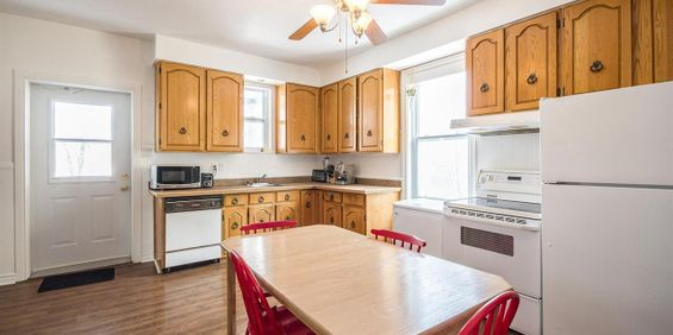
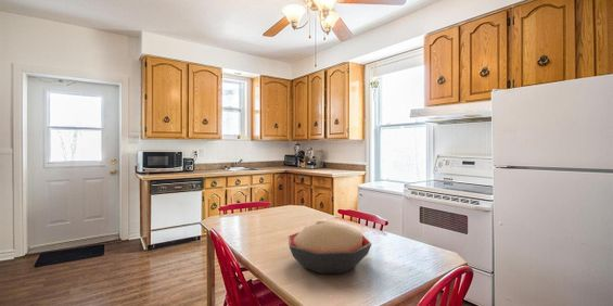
+ decorative bowl [288,219,372,275]
